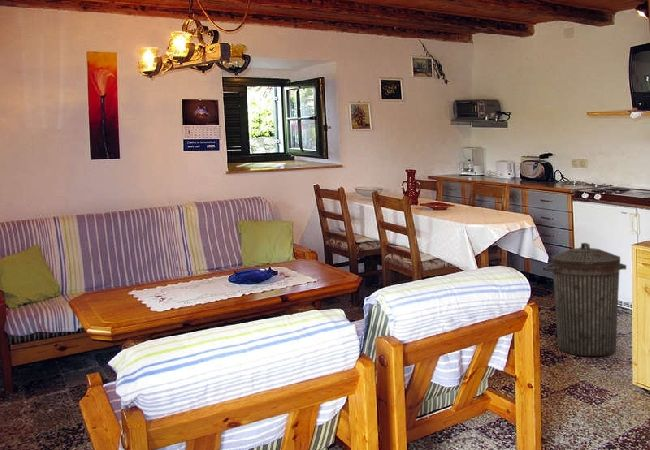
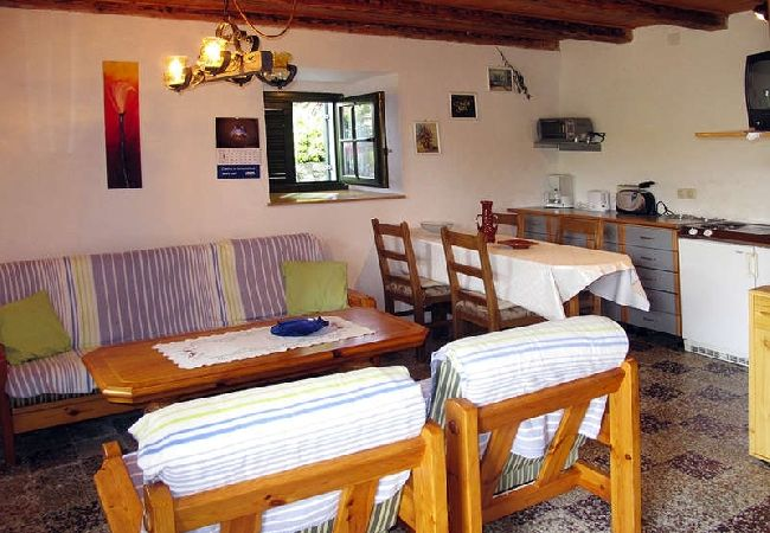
- trash can [545,242,627,357]
